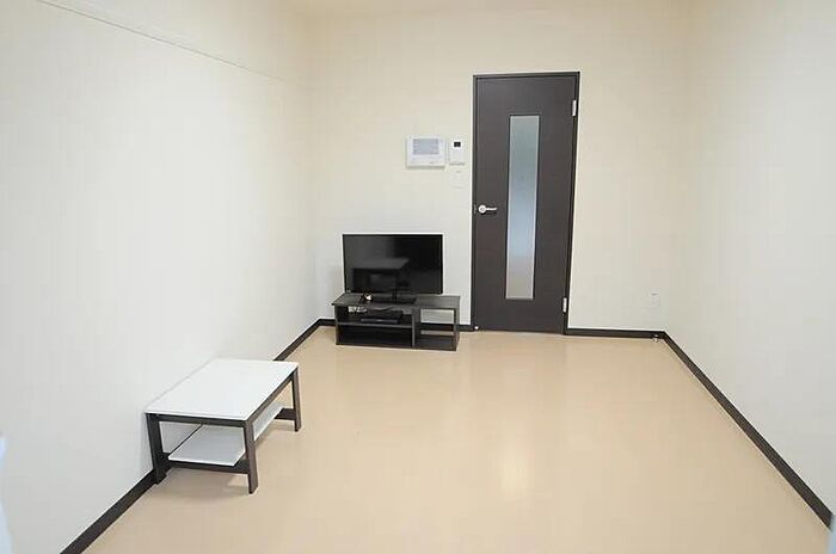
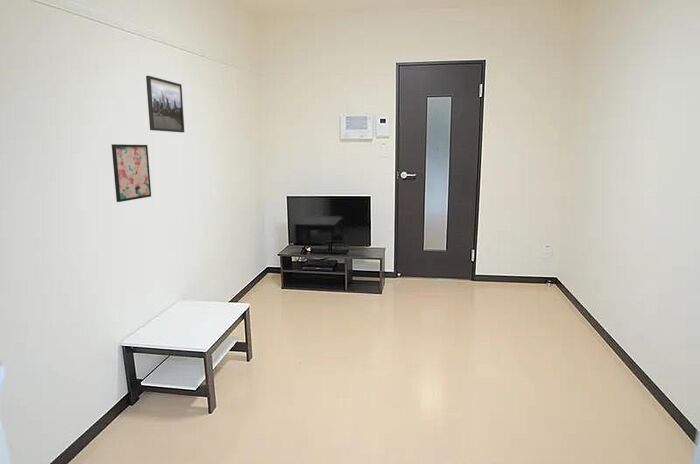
+ wall art [111,143,152,203]
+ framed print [145,75,185,133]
